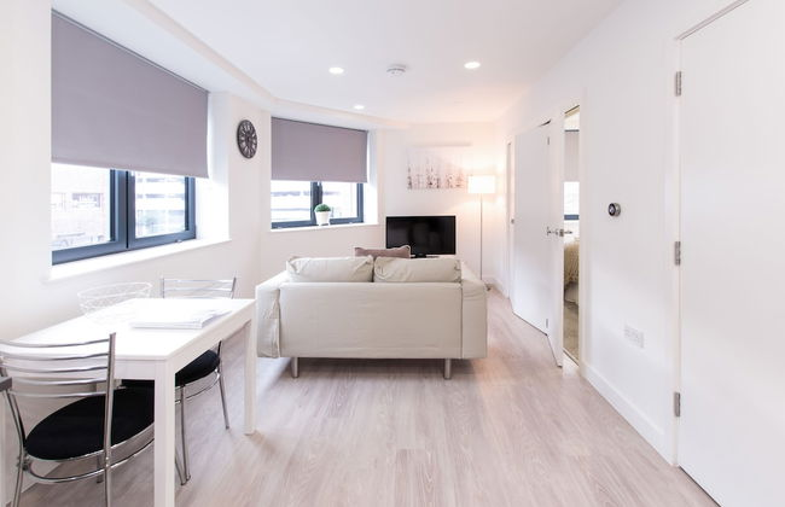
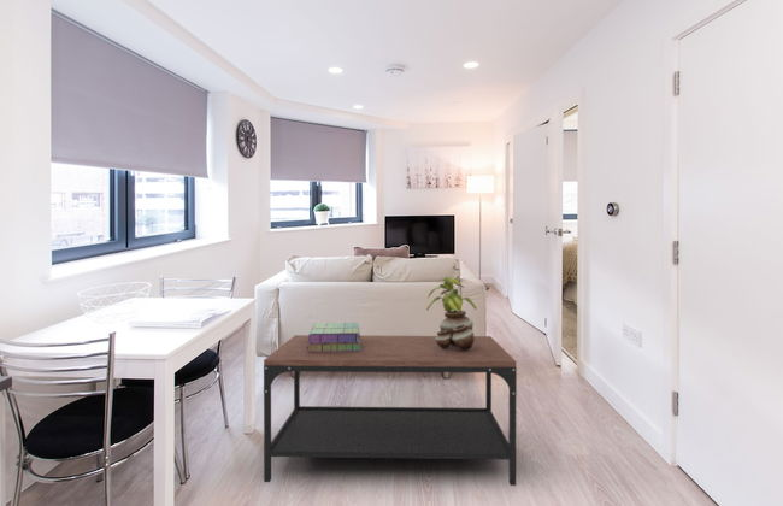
+ stack of books [307,322,361,352]
+ potted plant [425,276,477,351]
+ coffee table [263,334,518,487]
